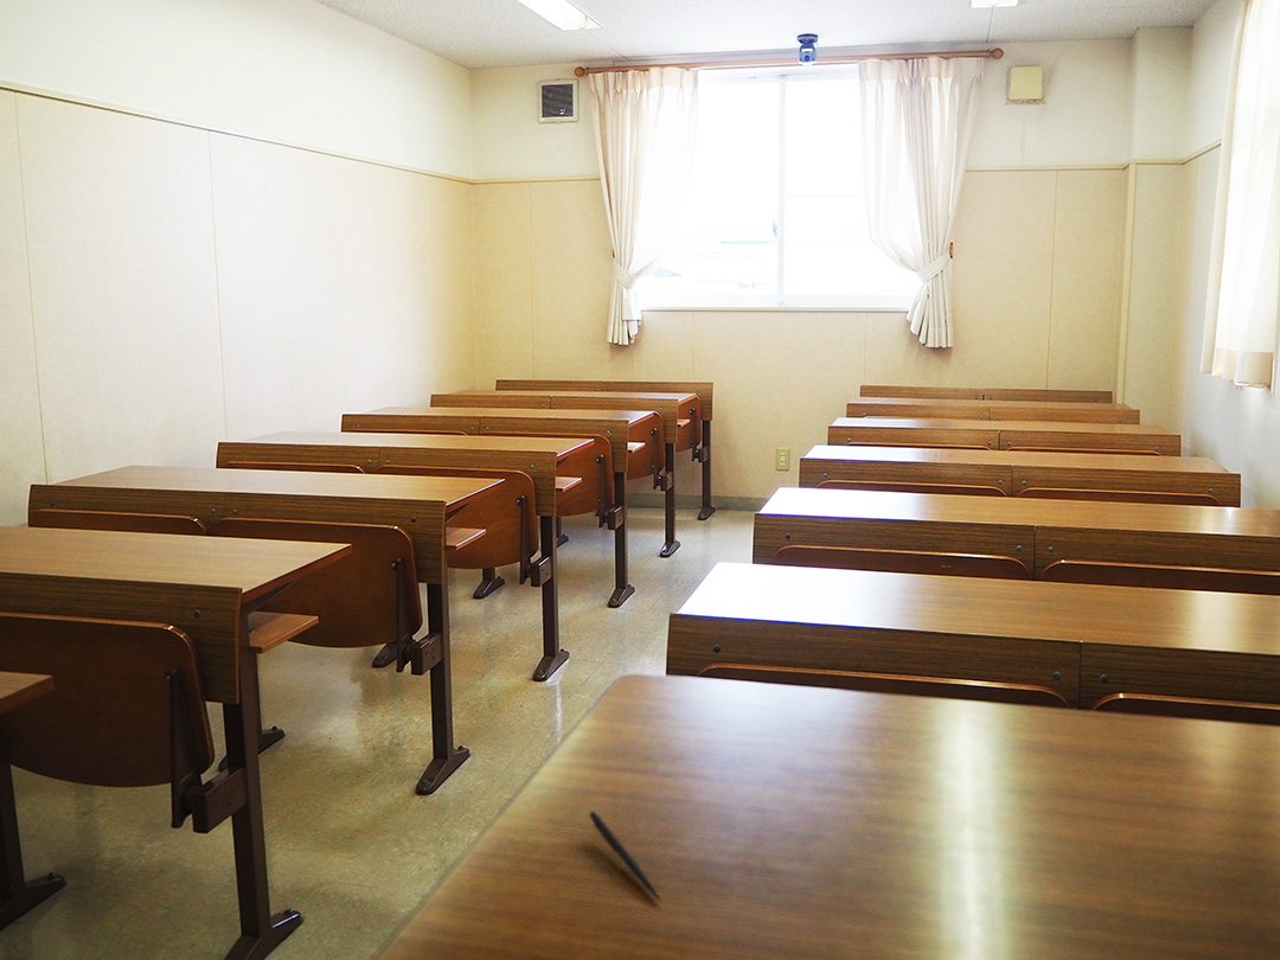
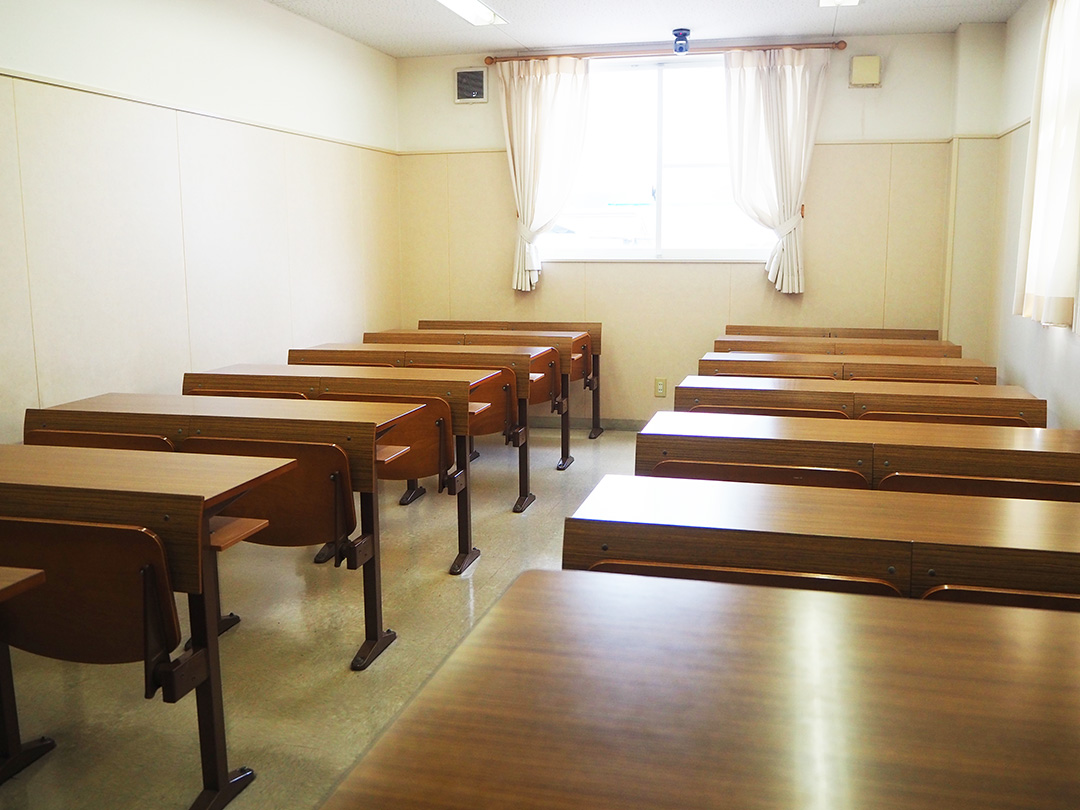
- pen [588,811,661,902]
